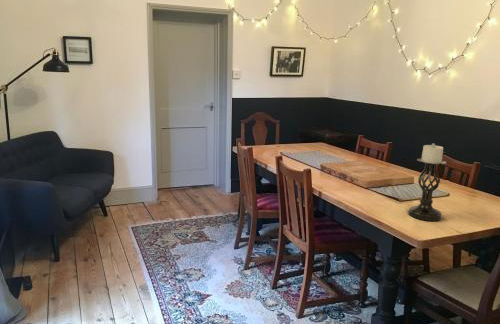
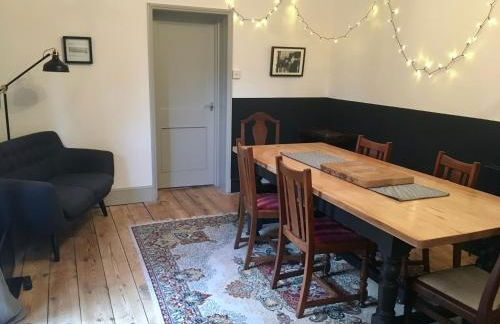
- candle holder [407,142,447,222]
